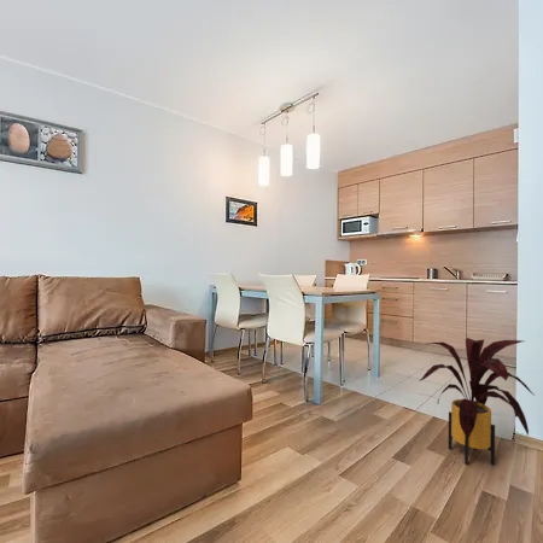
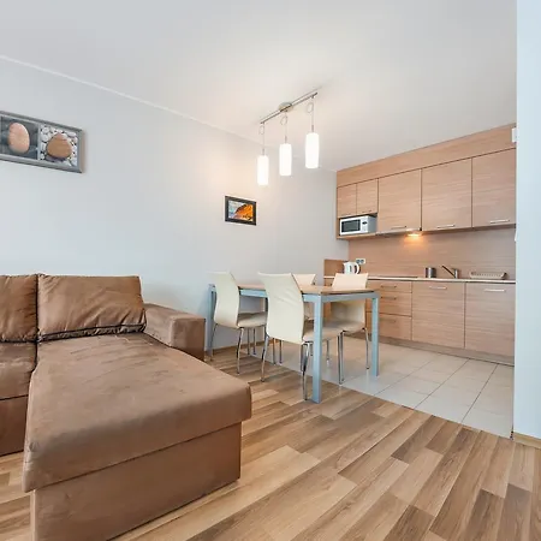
- house plant [418,337,535,466]
